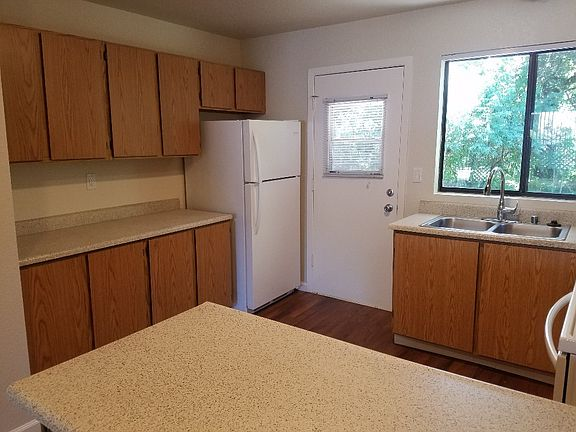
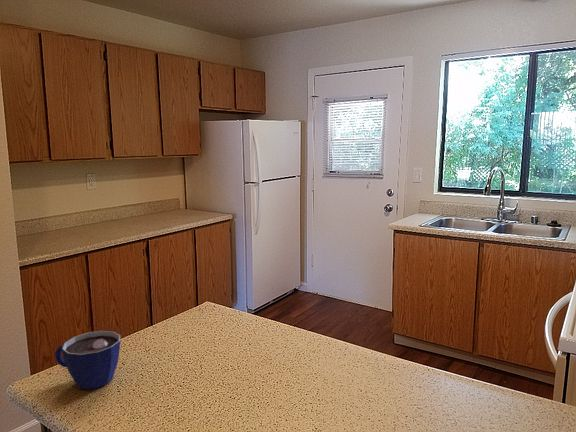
+ cup [54,330,121,390]
